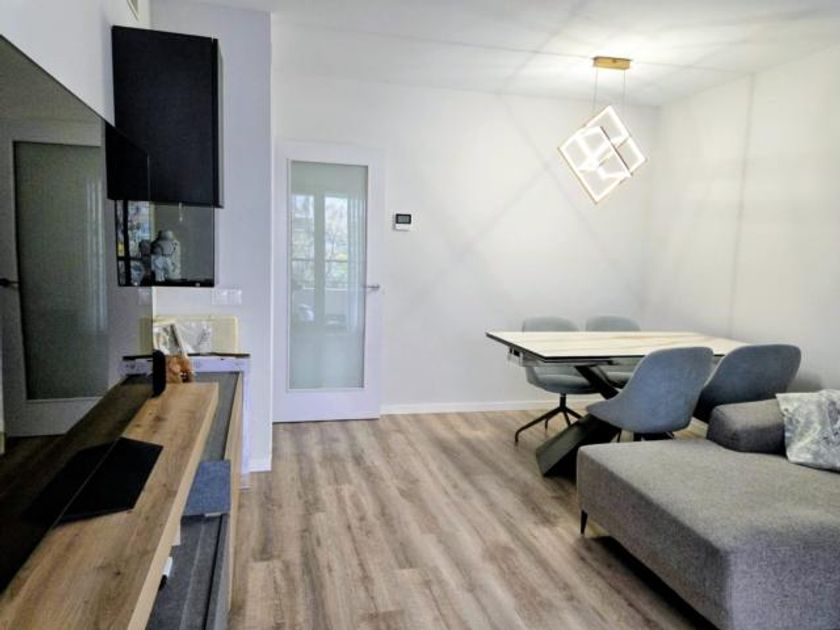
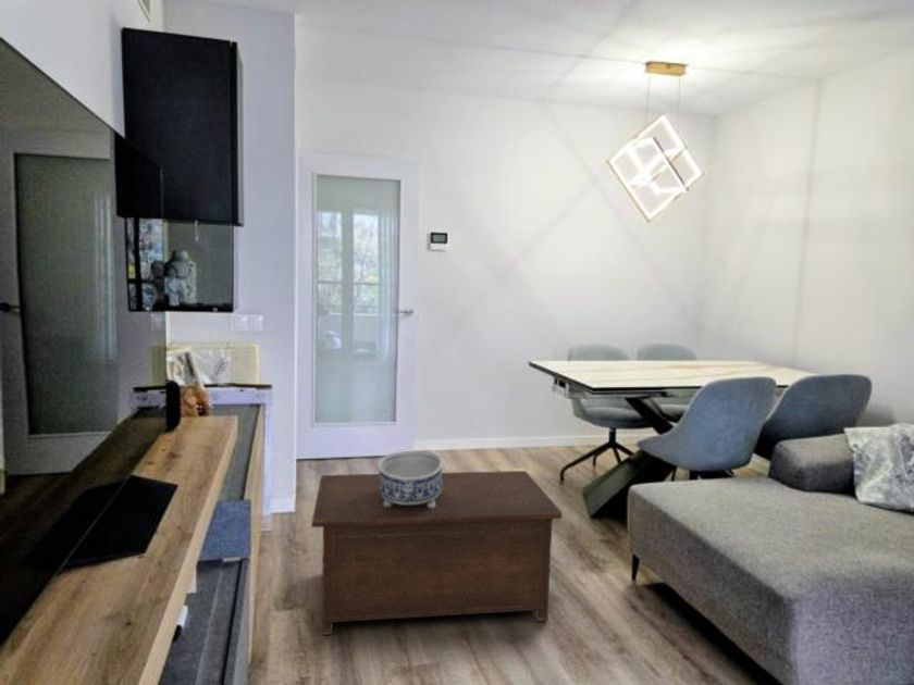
+ cabinet [310,470,564,636]
+ decorative bowl [376,450,444,509]
